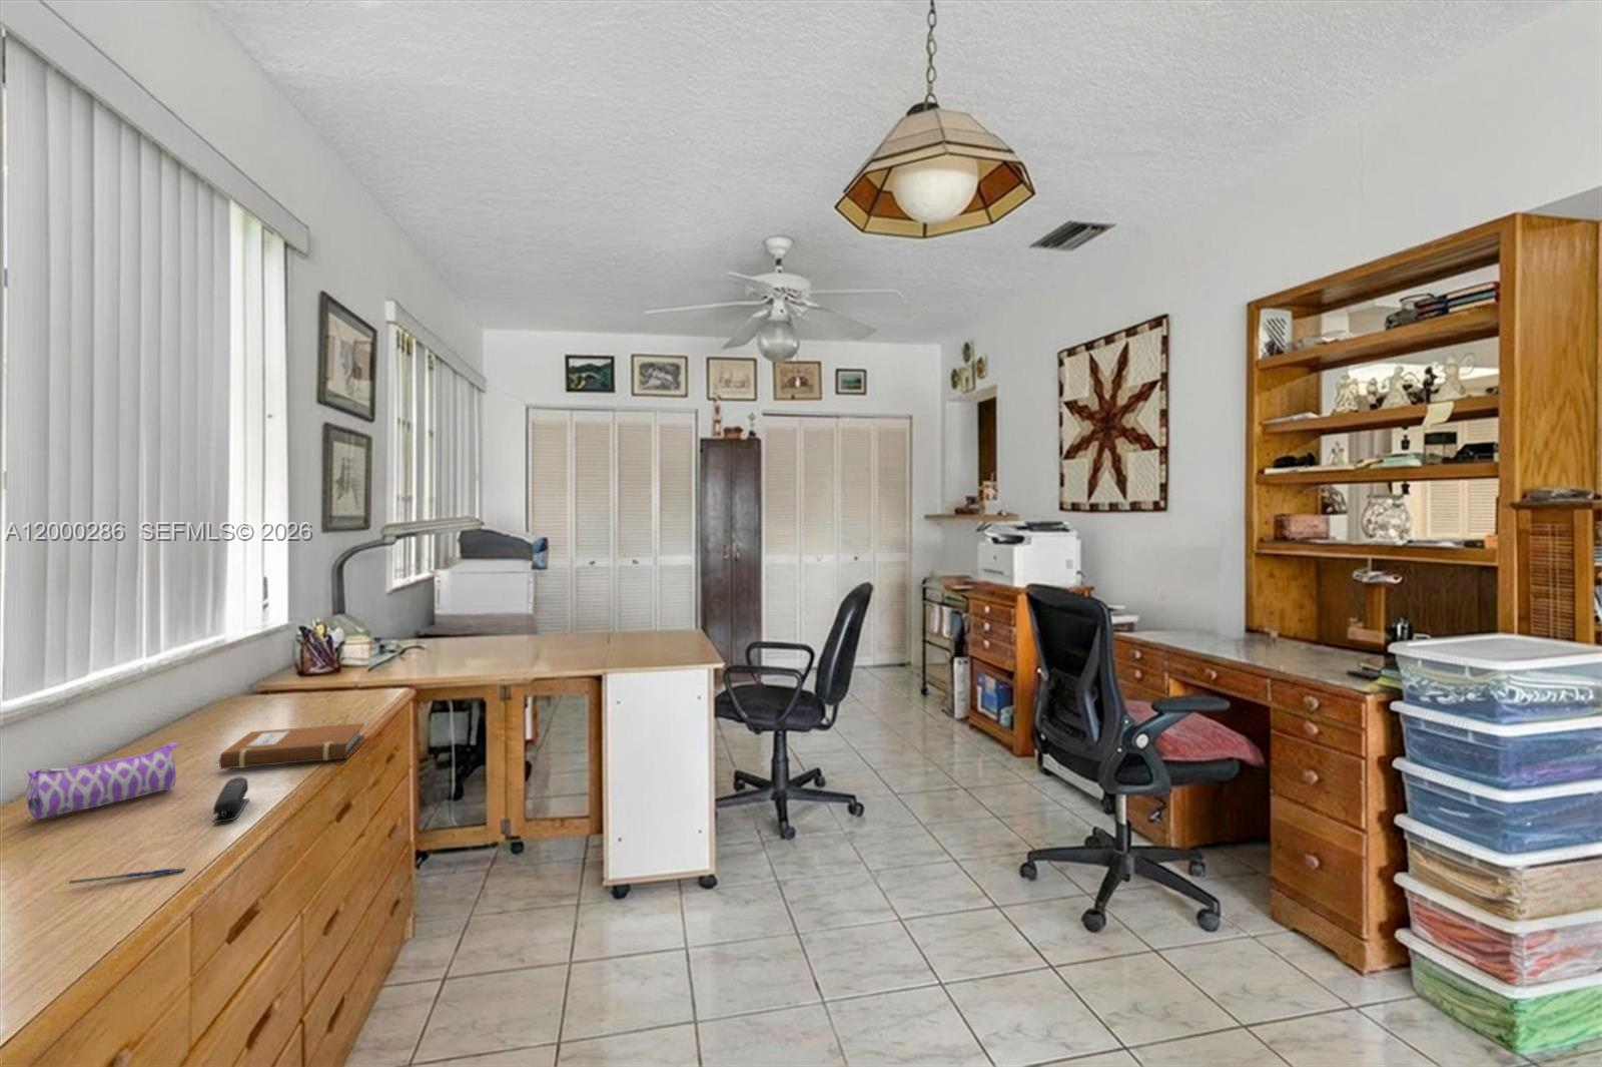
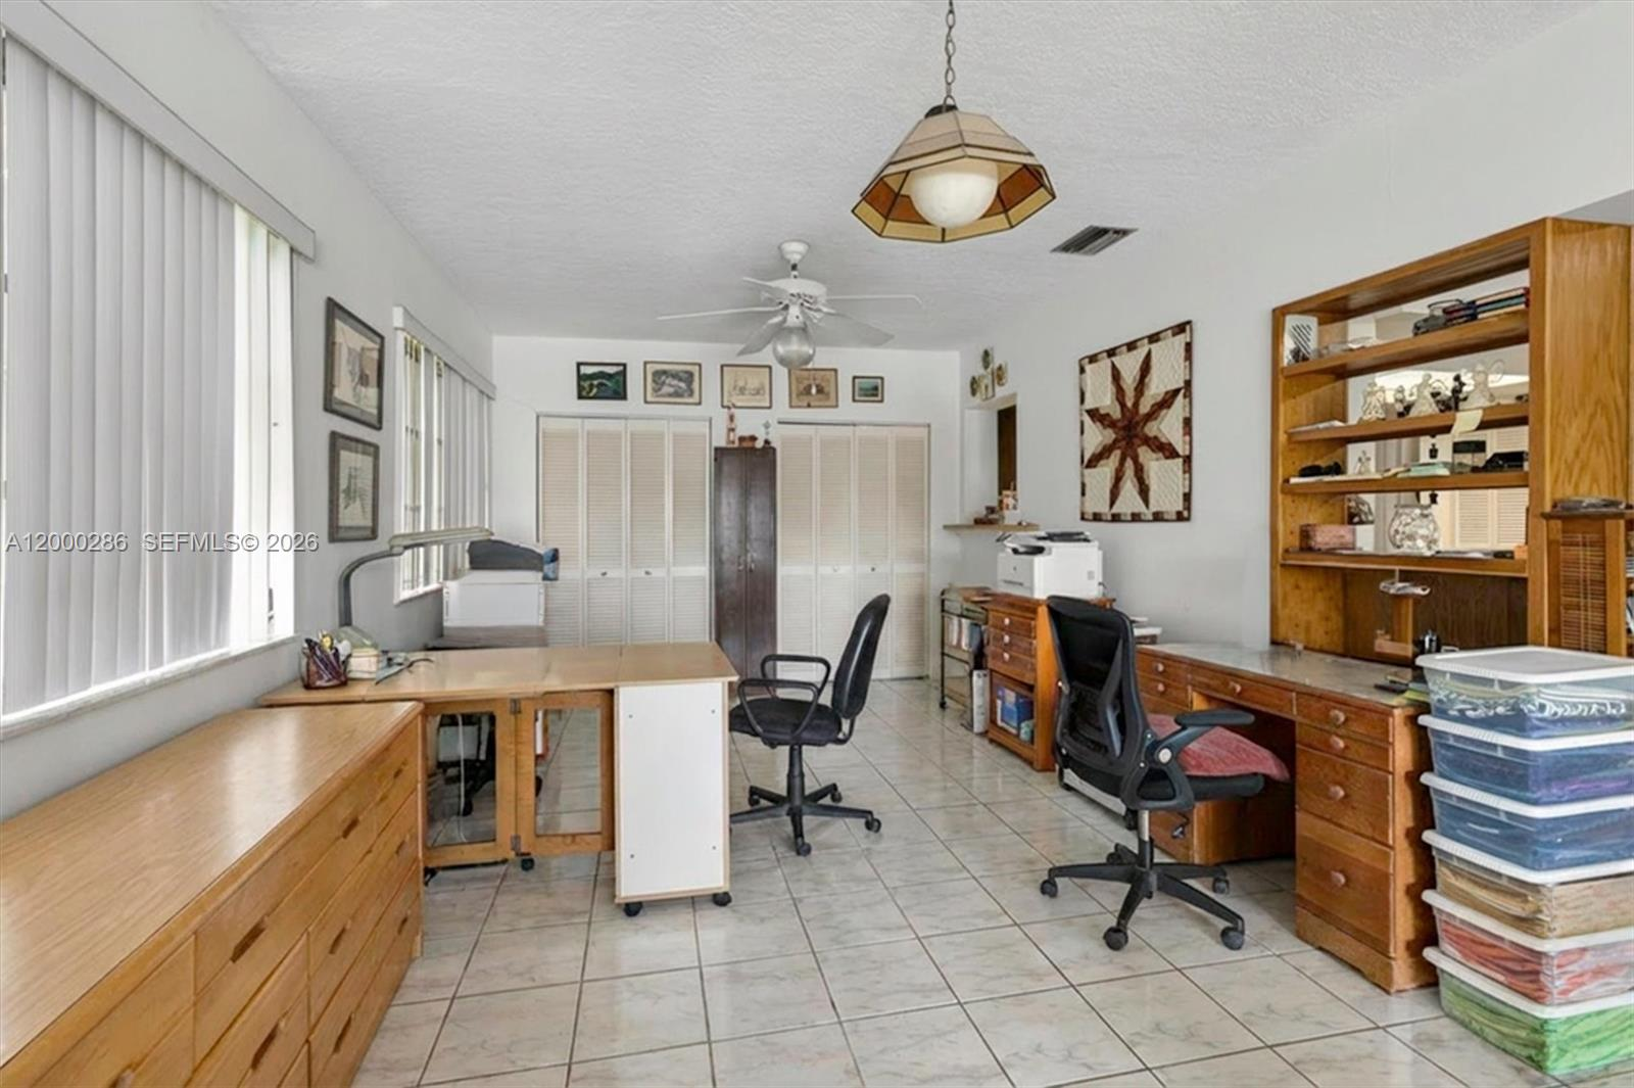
- notebook [217,723,365,770]
- stapler [212,775,250,824]
- pen [65,867,186,887]
- pencil case [26,742,180,820]
